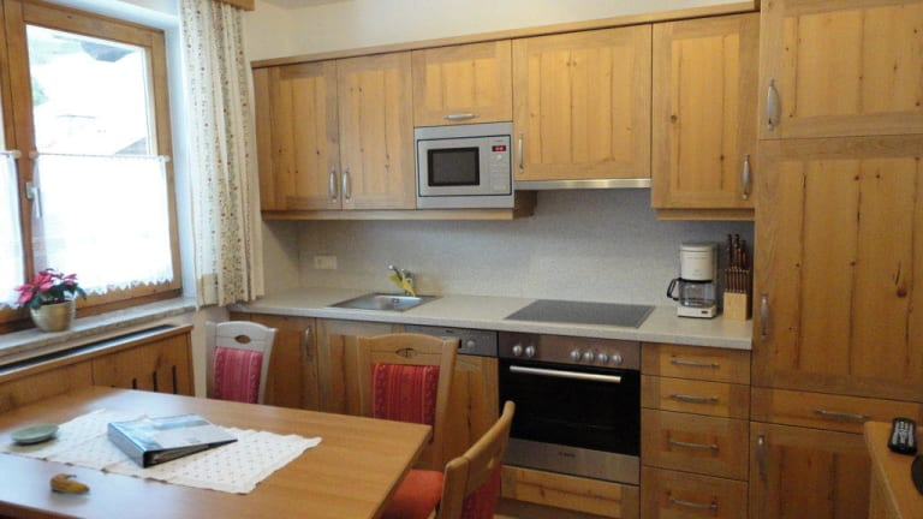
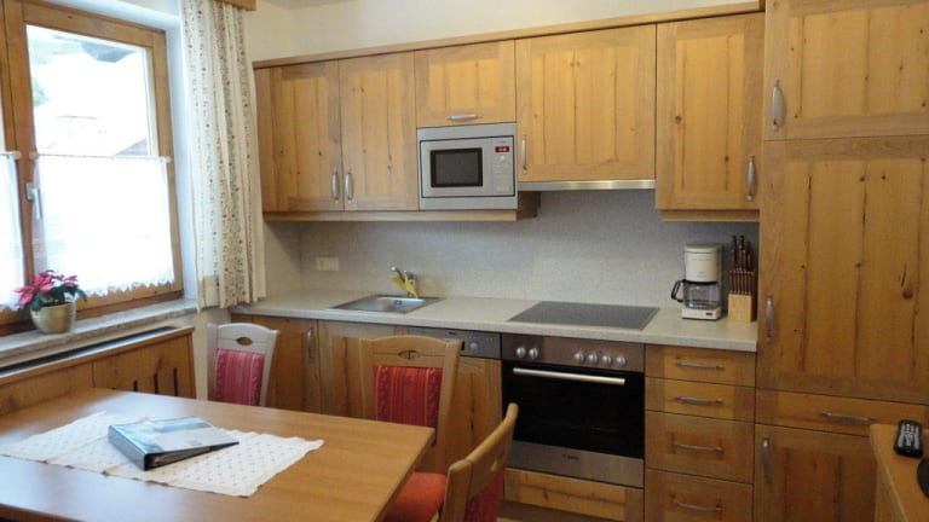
- banana [48,472,91,495]
- saucer [8,423,61,445]
